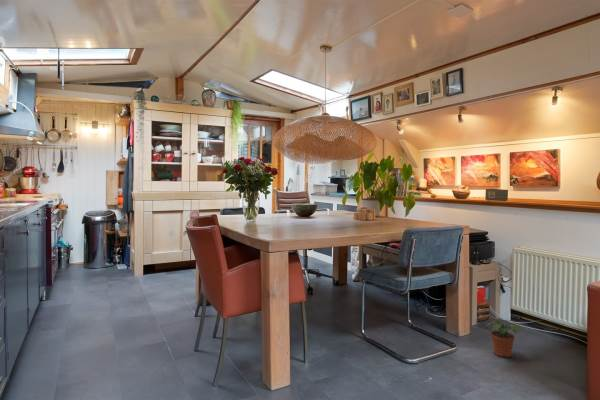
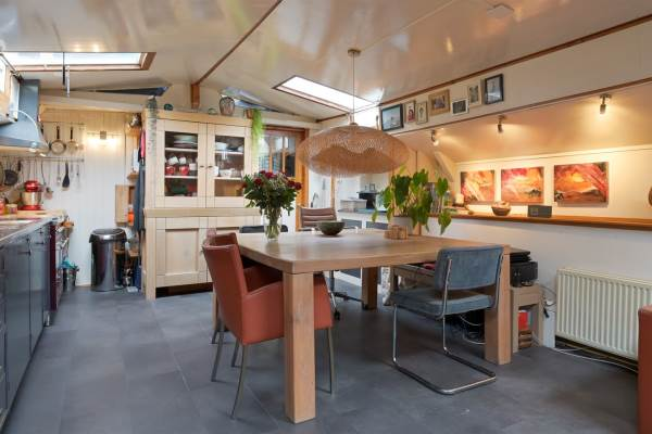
- potted plant [484,319,522,358]
